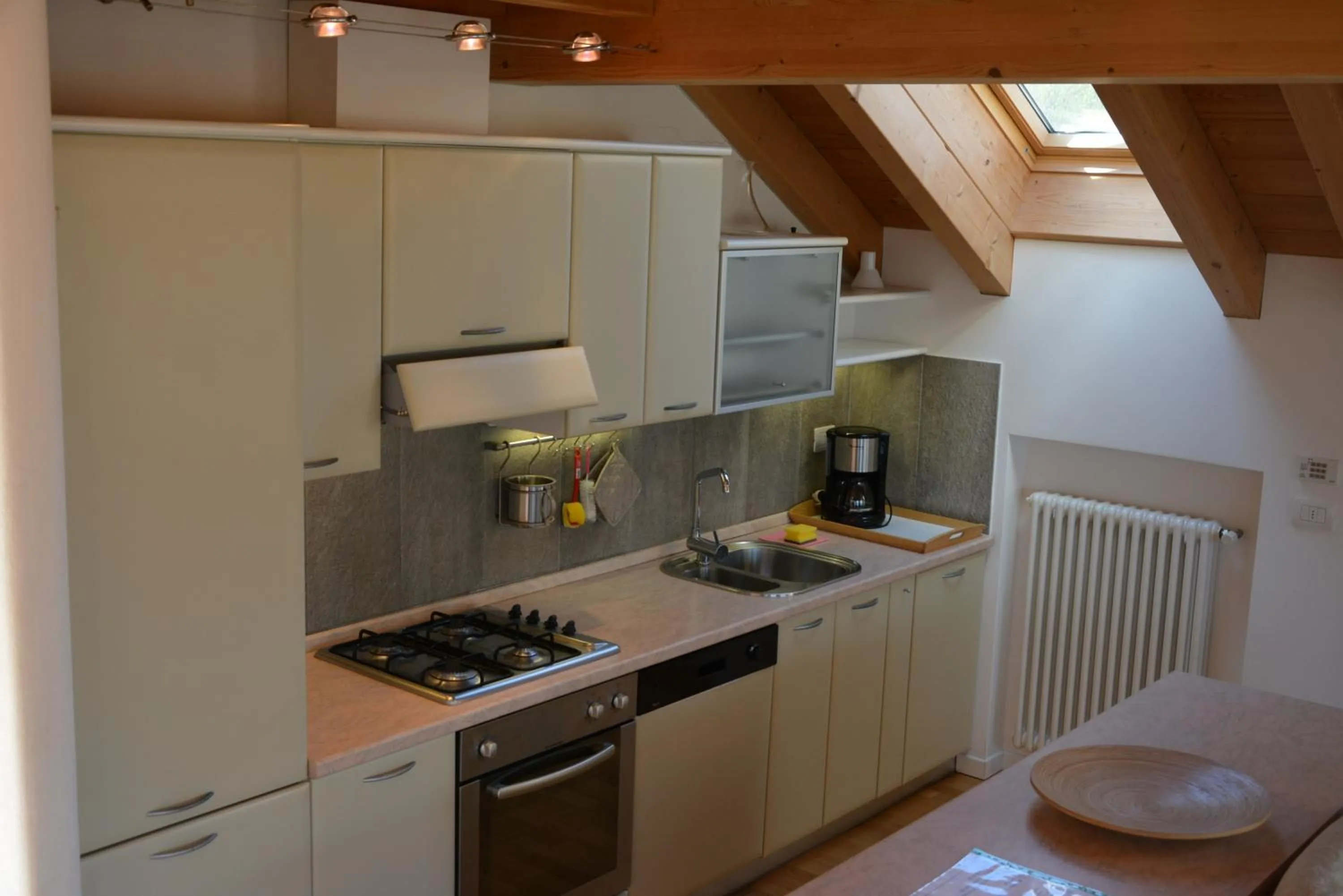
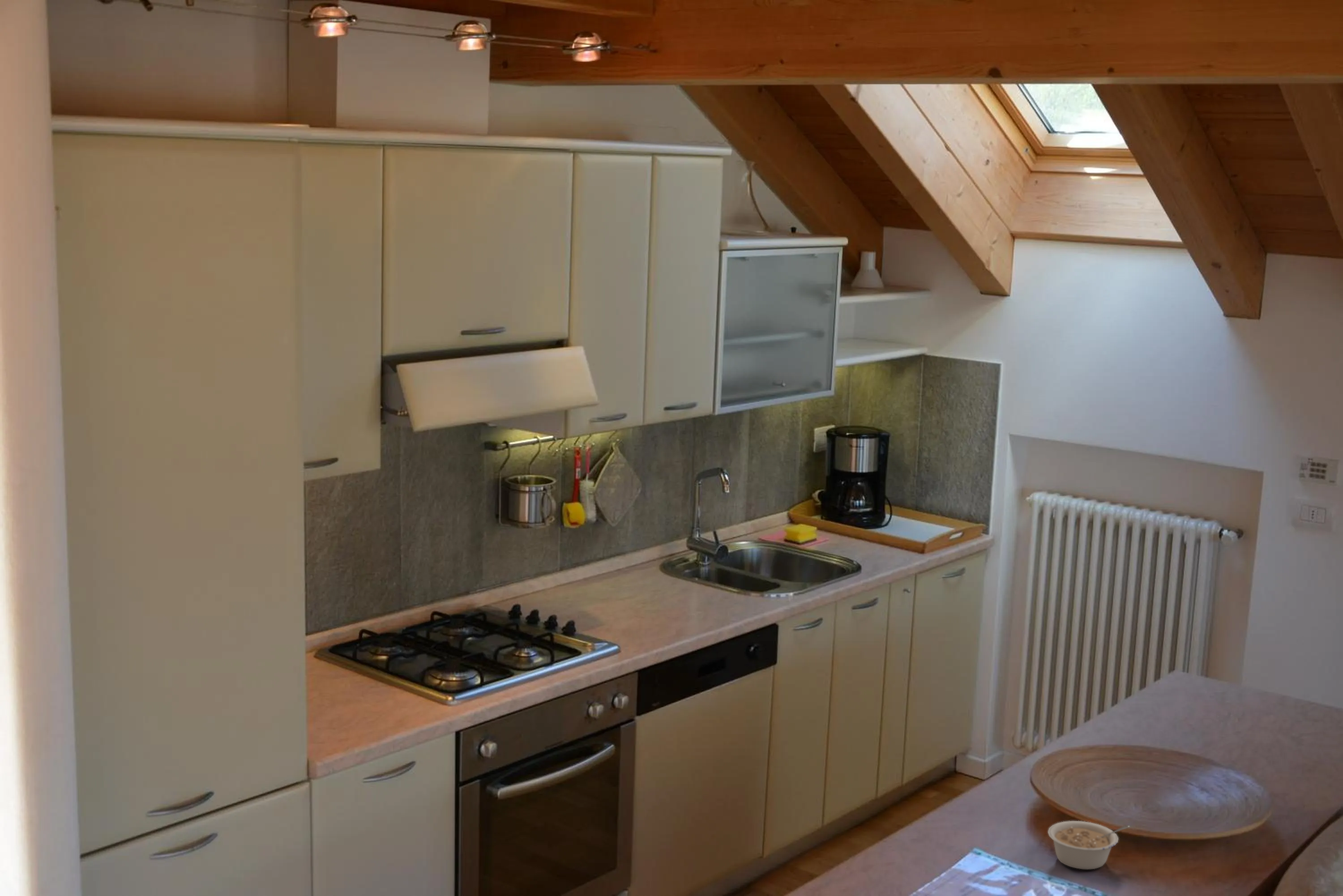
+ legume [1047,820,1129,870]
